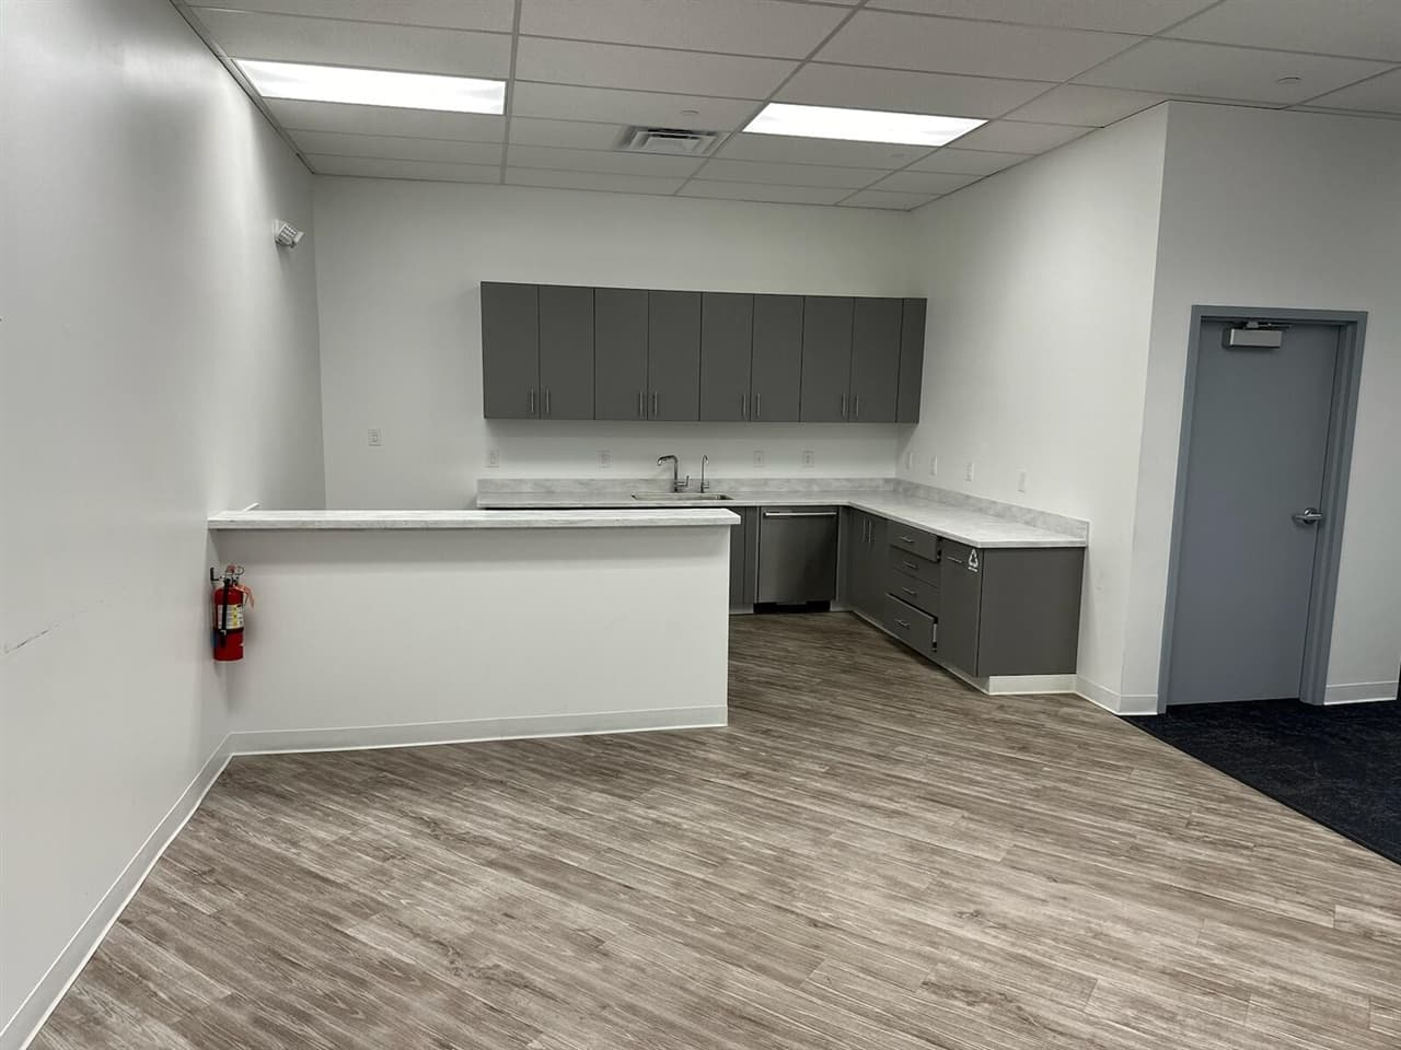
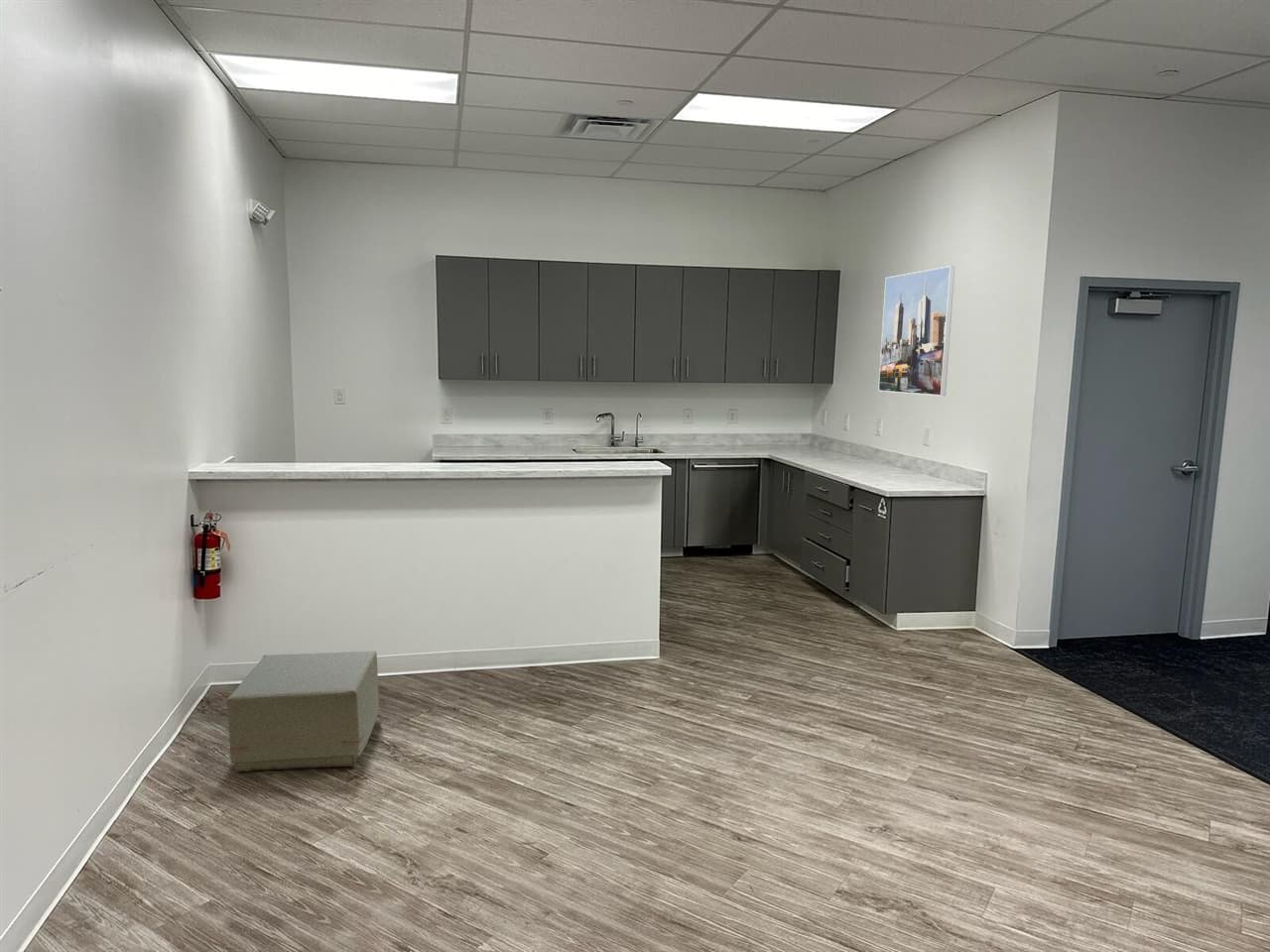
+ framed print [877,265,955,397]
+ cardboard box [225,651,380,773]
